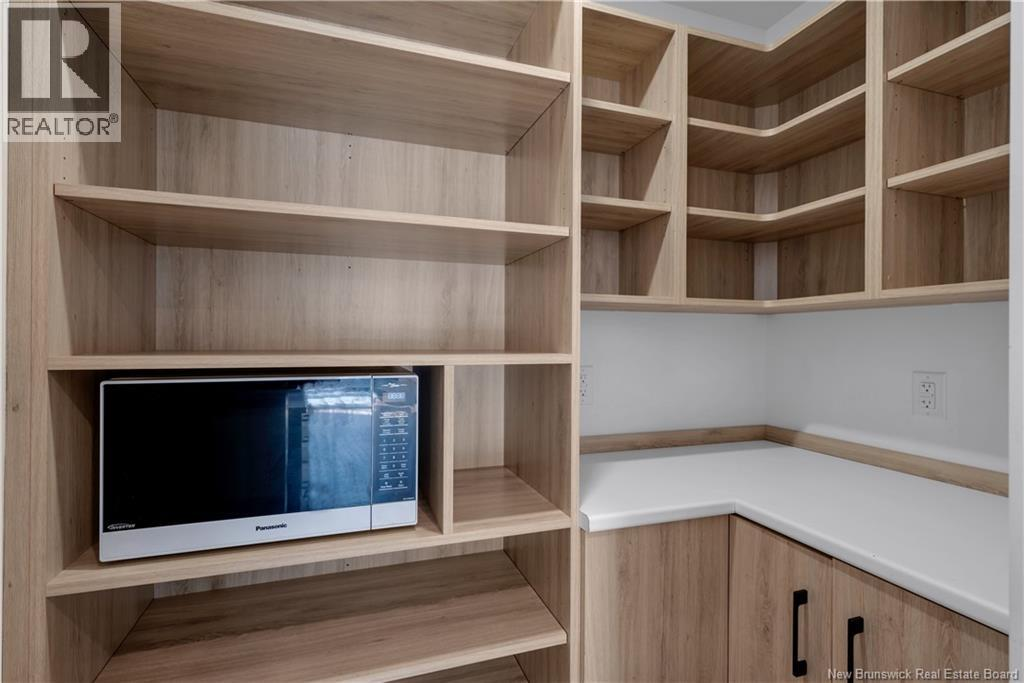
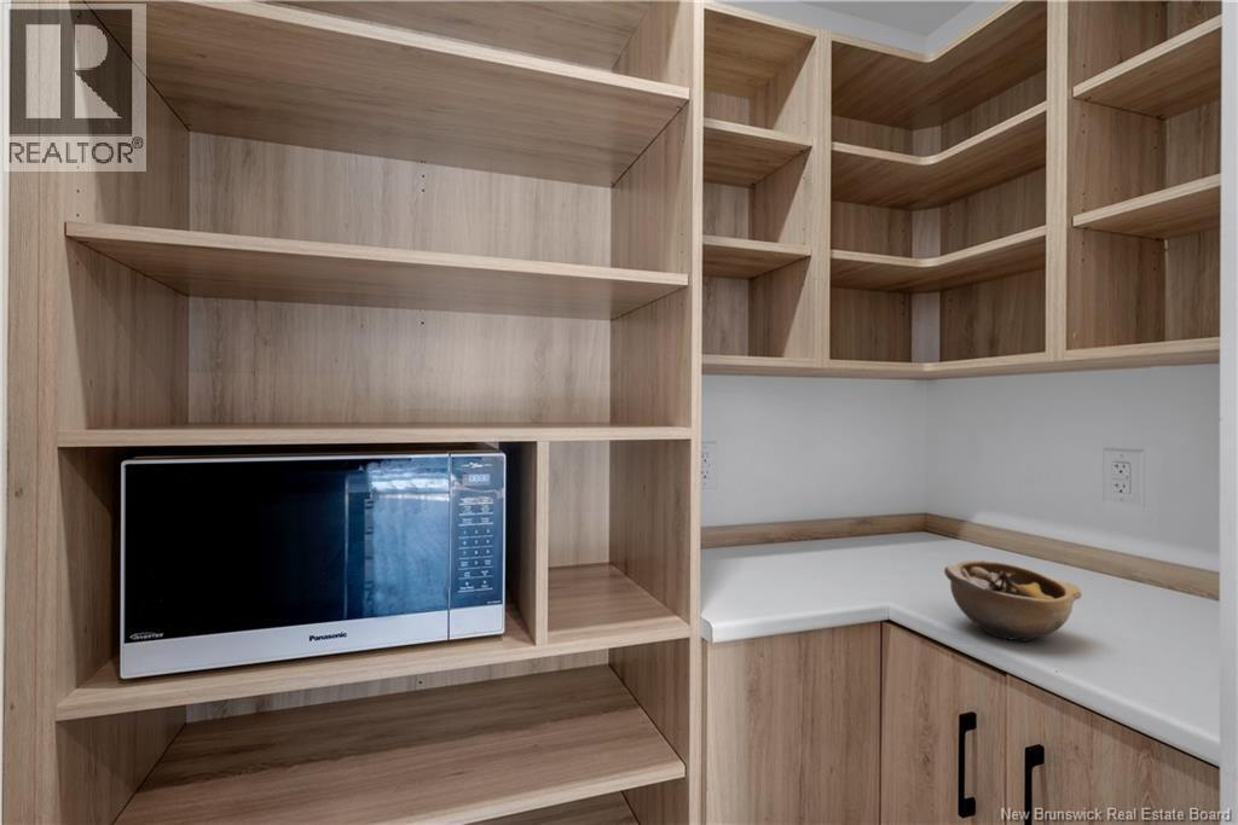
+ bowl [943,559,1083,643]
